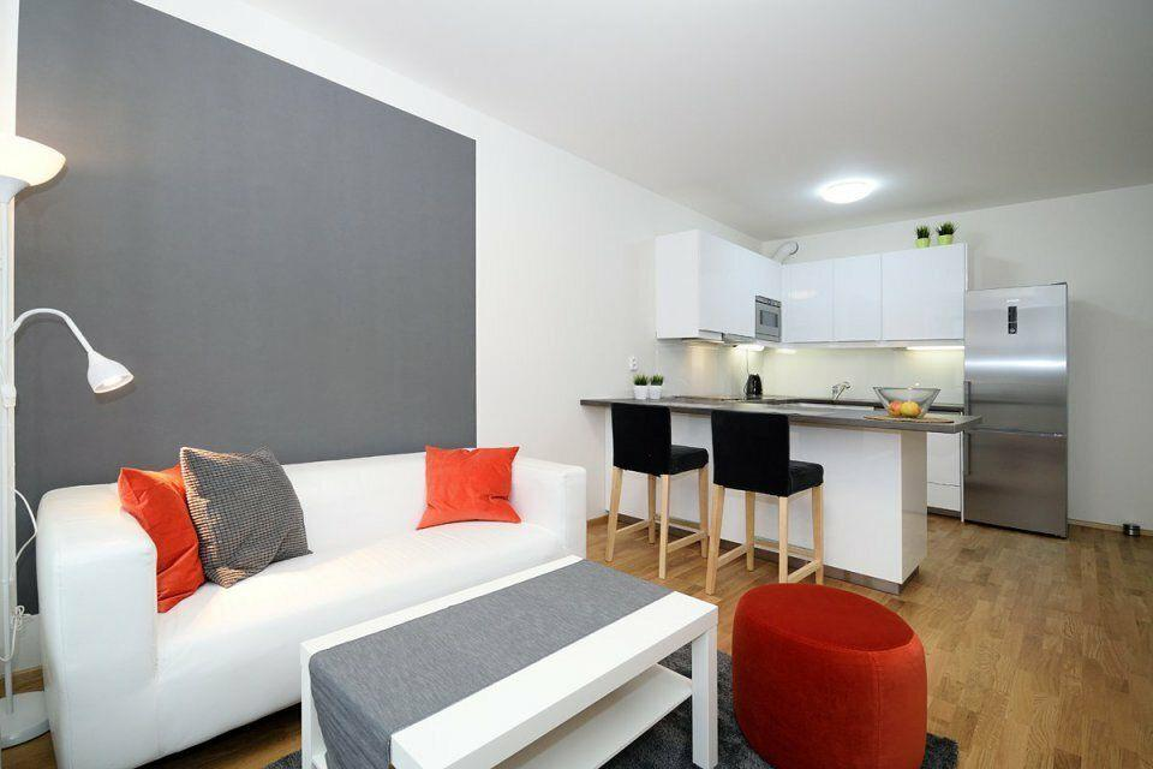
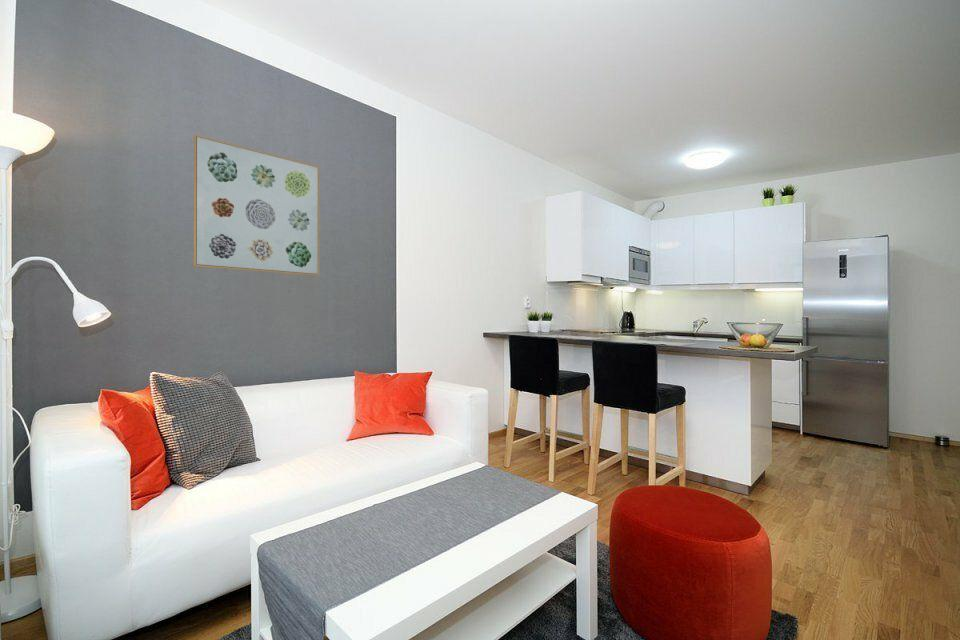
+ wall art [193,134,320,277]
